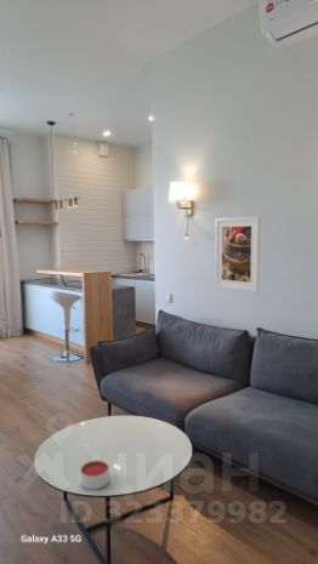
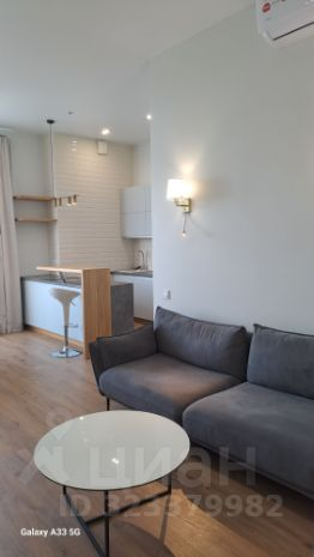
- candle [80,460,110,491]
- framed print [214,216,261,294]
